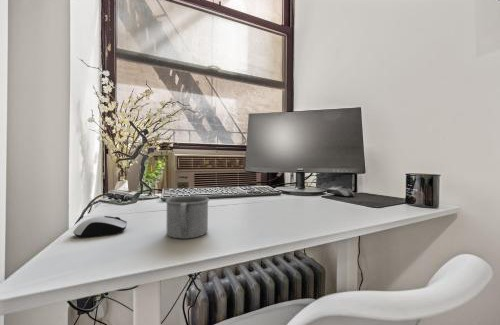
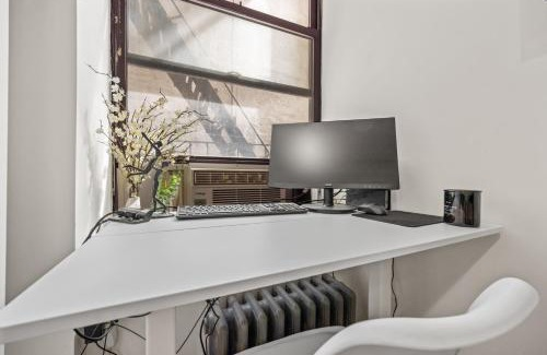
- computer mouse [72,215,128,238]
- mug [165,195,210,239]
